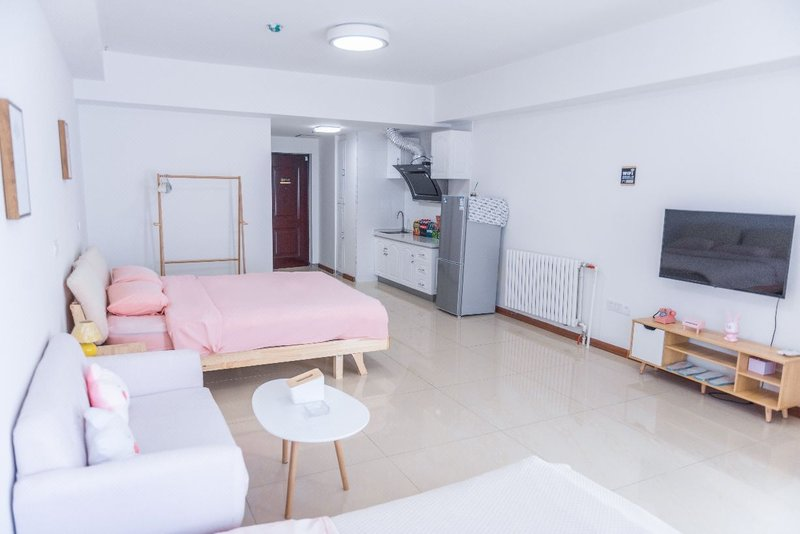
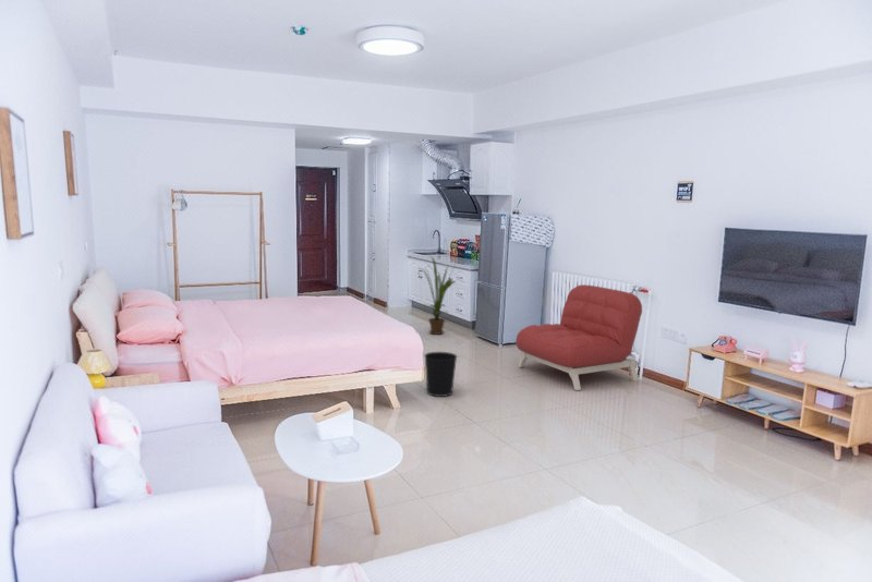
+ armchair [514,283,643,391]
+ wastebasket [423,351,458,398]
+ house plant [419,255,461,336]
